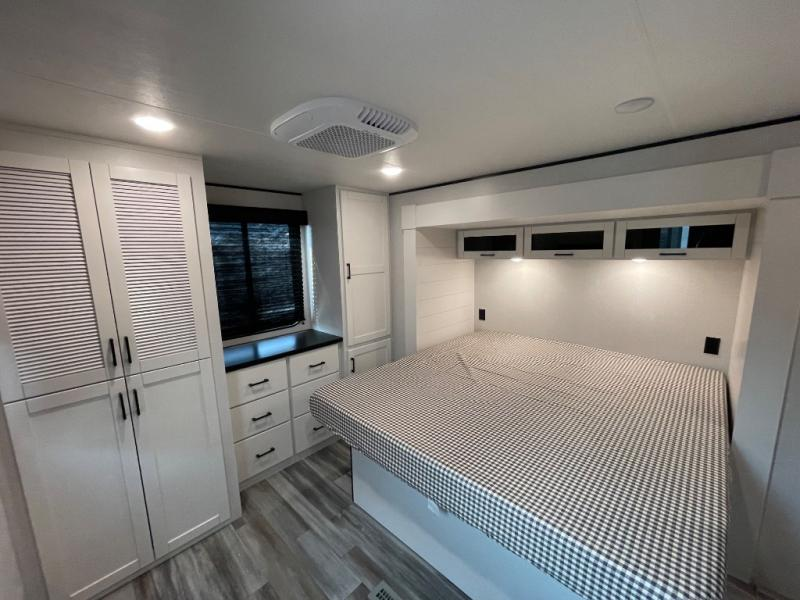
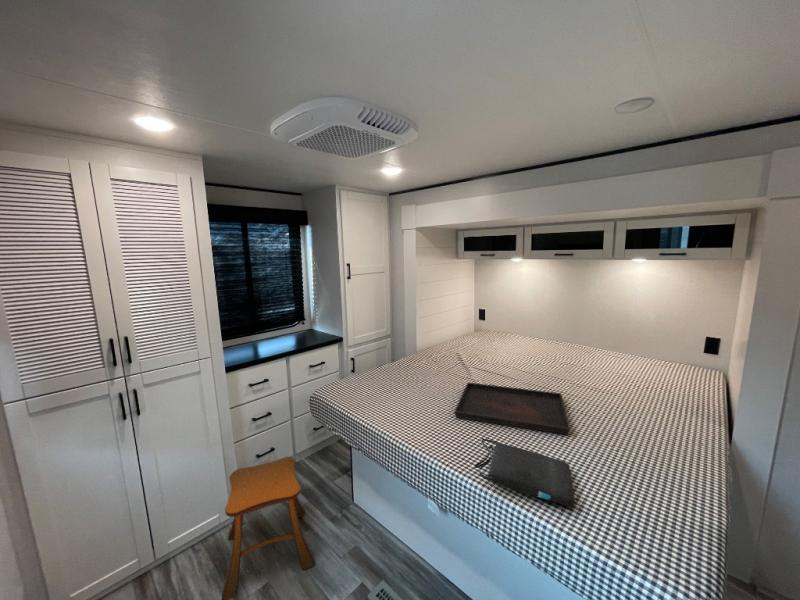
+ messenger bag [474,438,575,508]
+ serving tray [453,381,571,436]
+ stool [220,456,316,600]
